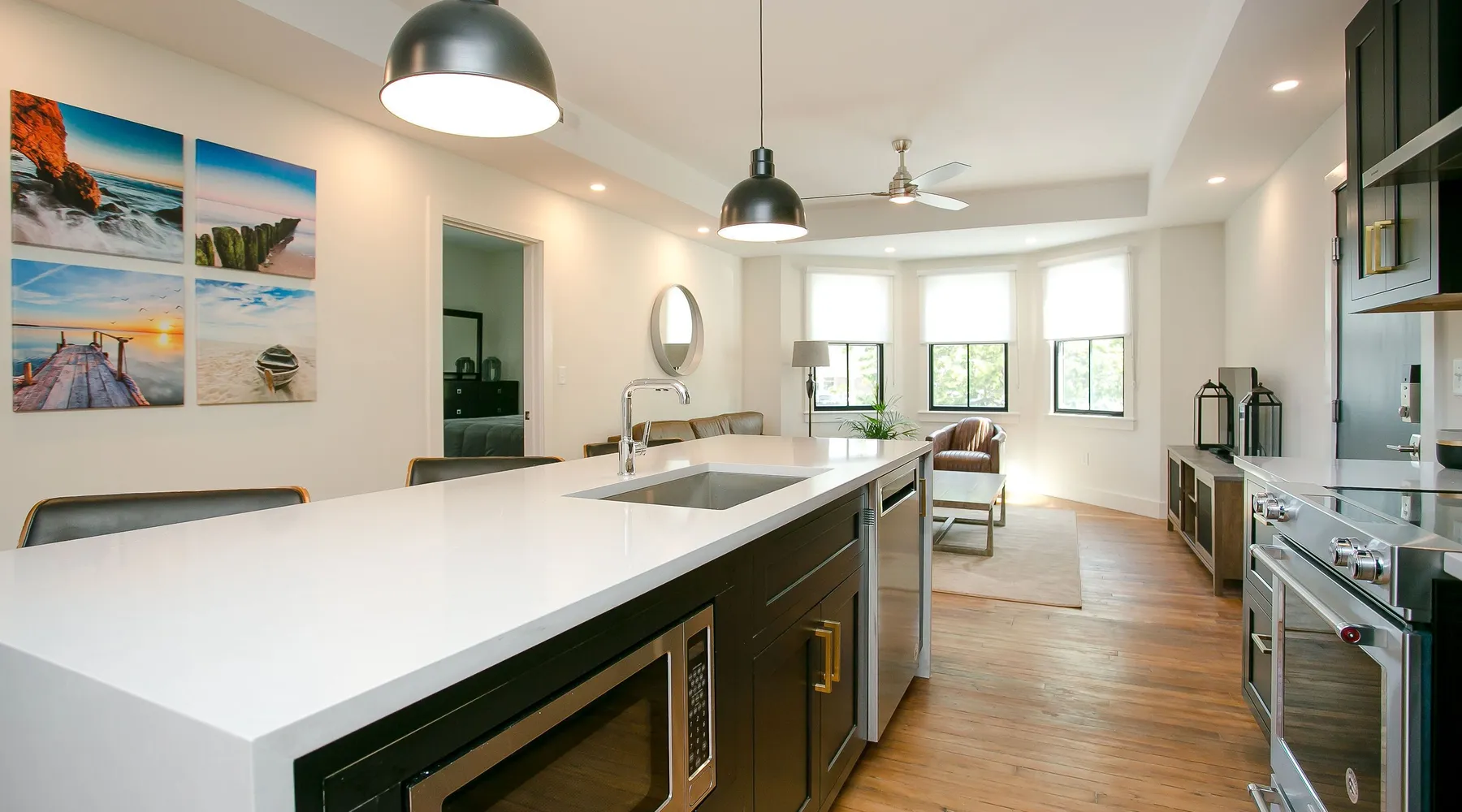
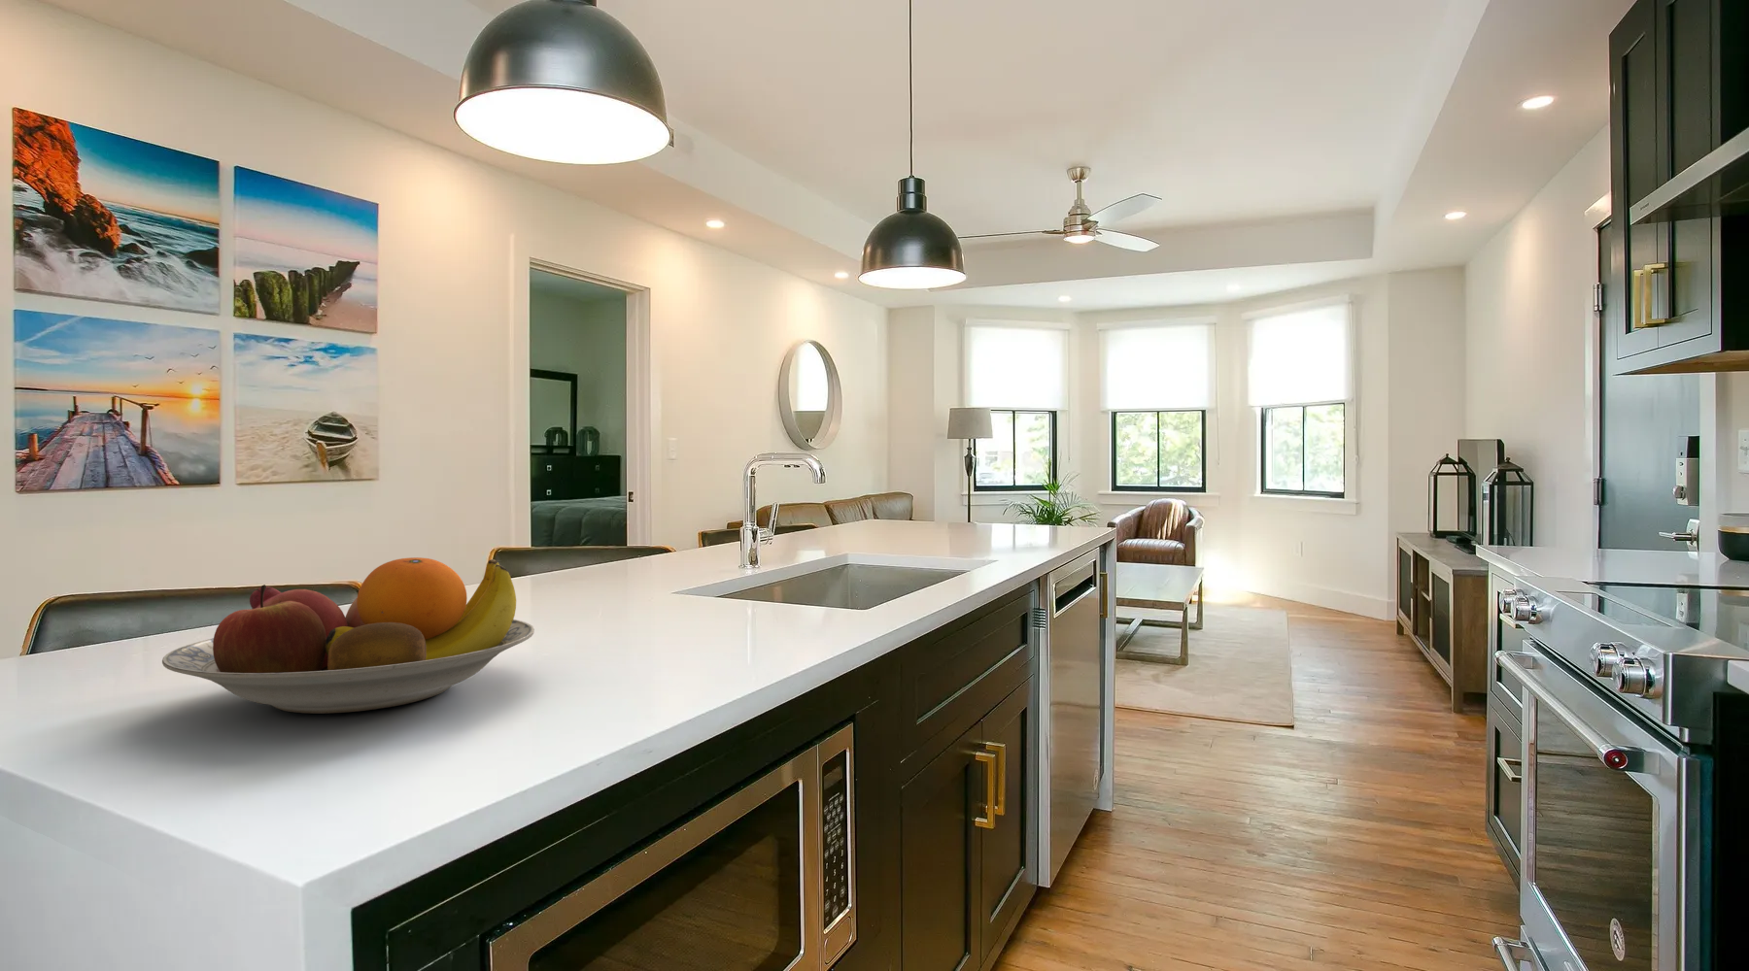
+ fruit bowl [162,556,536,715]
